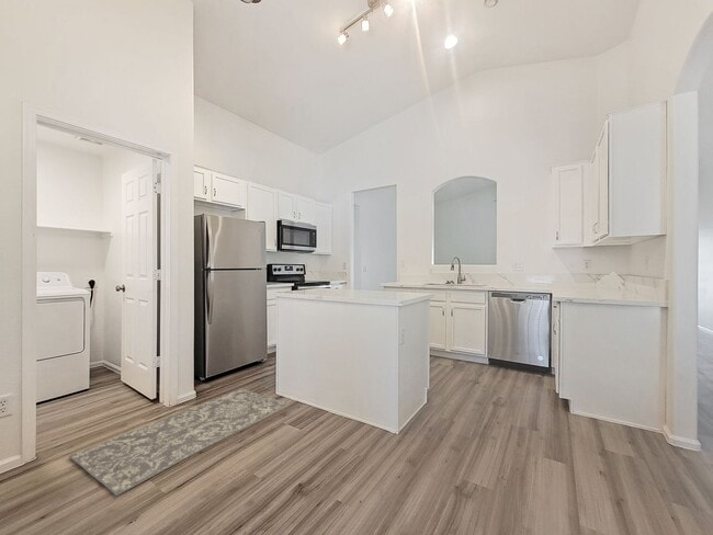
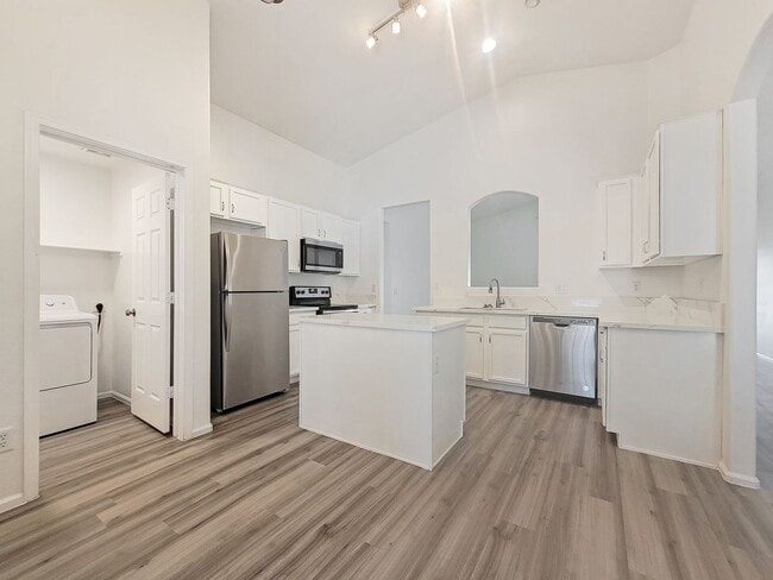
- rug [68,387,290,497]
